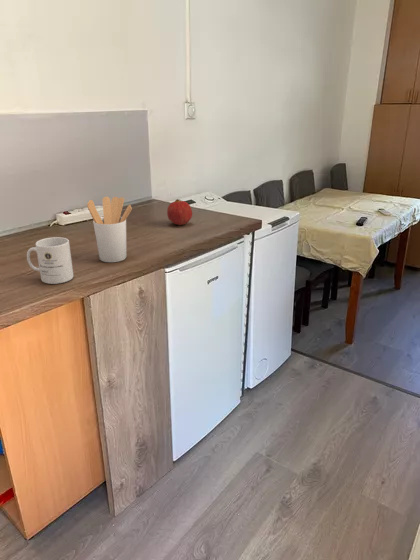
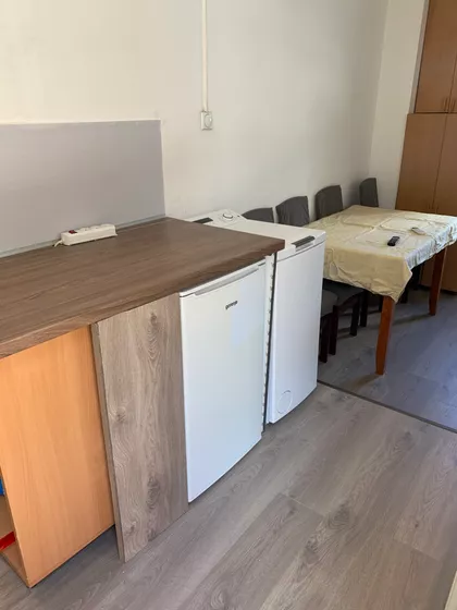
- fruit [166,198,193,226]
- mug [26,236,74,285]
- utensil holder [86,196,133,263]
